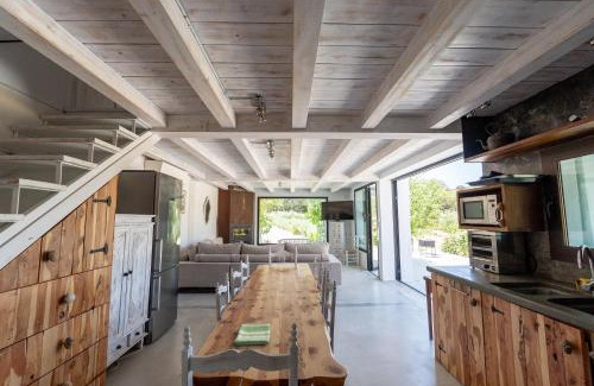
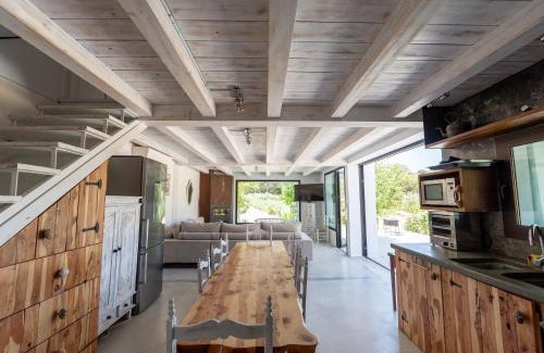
- dish towel [233,322,272,346]
